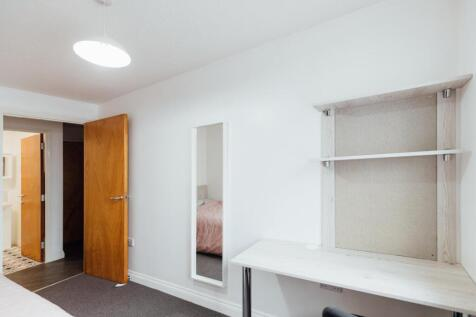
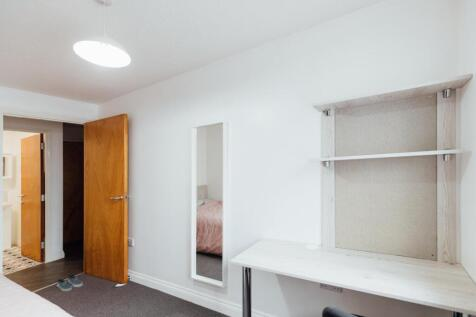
+ shoe [55,274,84,292]
